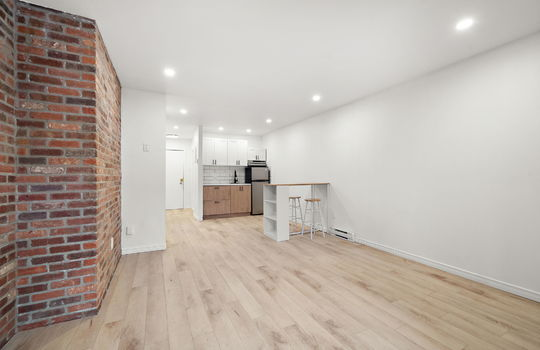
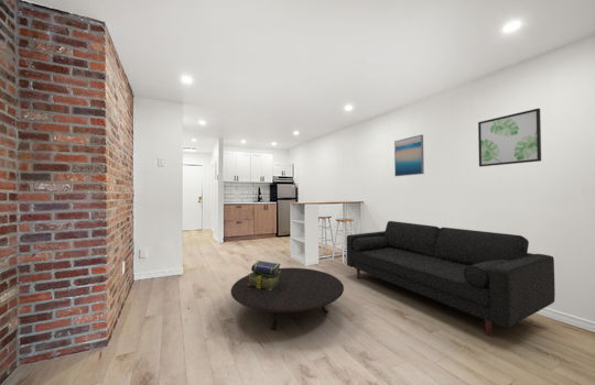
+ sofa [346,220,556,337]
+ wall art [477,107,542,167]
+ table [230,267,345,331]
+ wall art [393,133,425,177]
+ stack of books [247,260,282,290]
